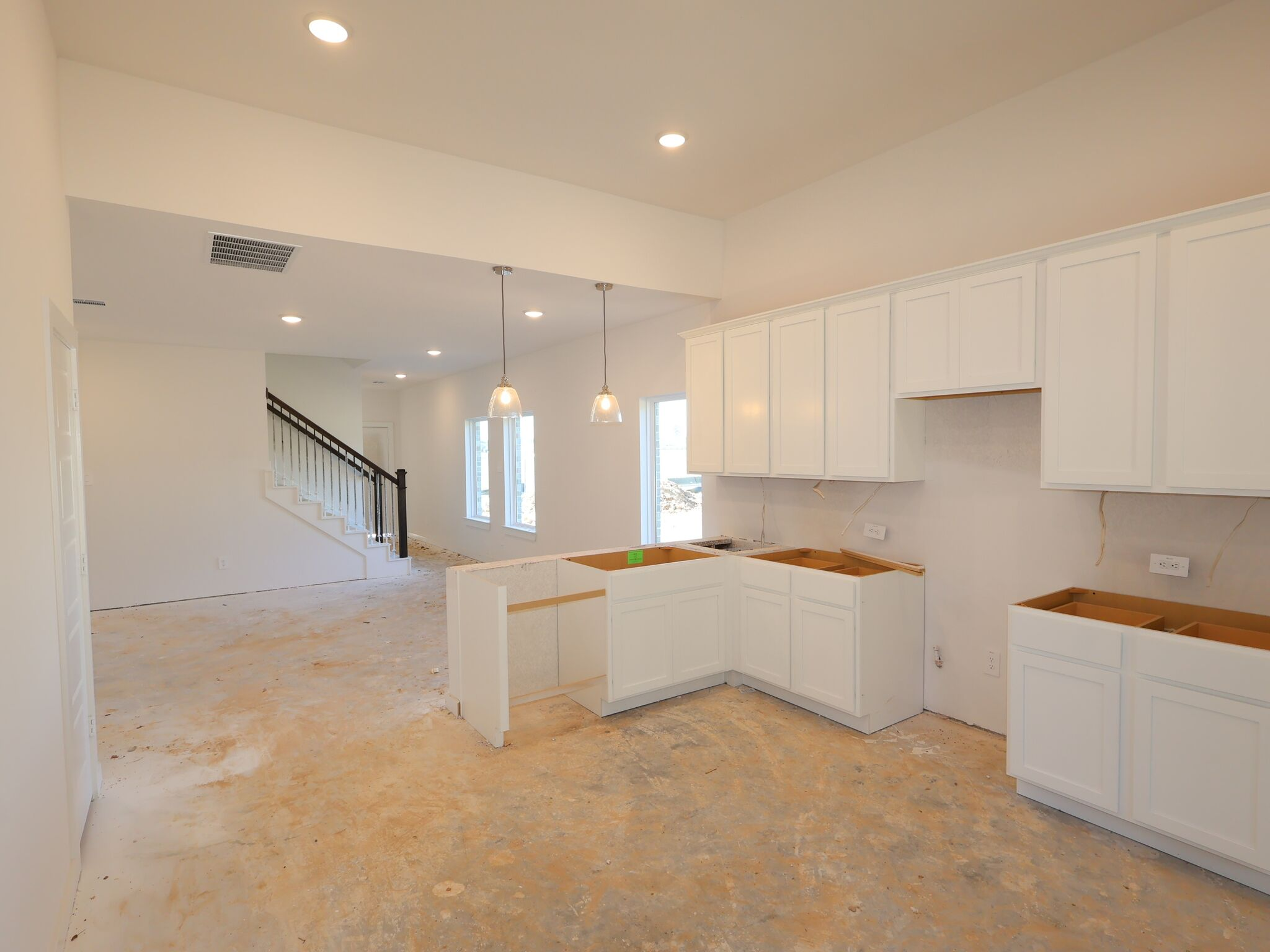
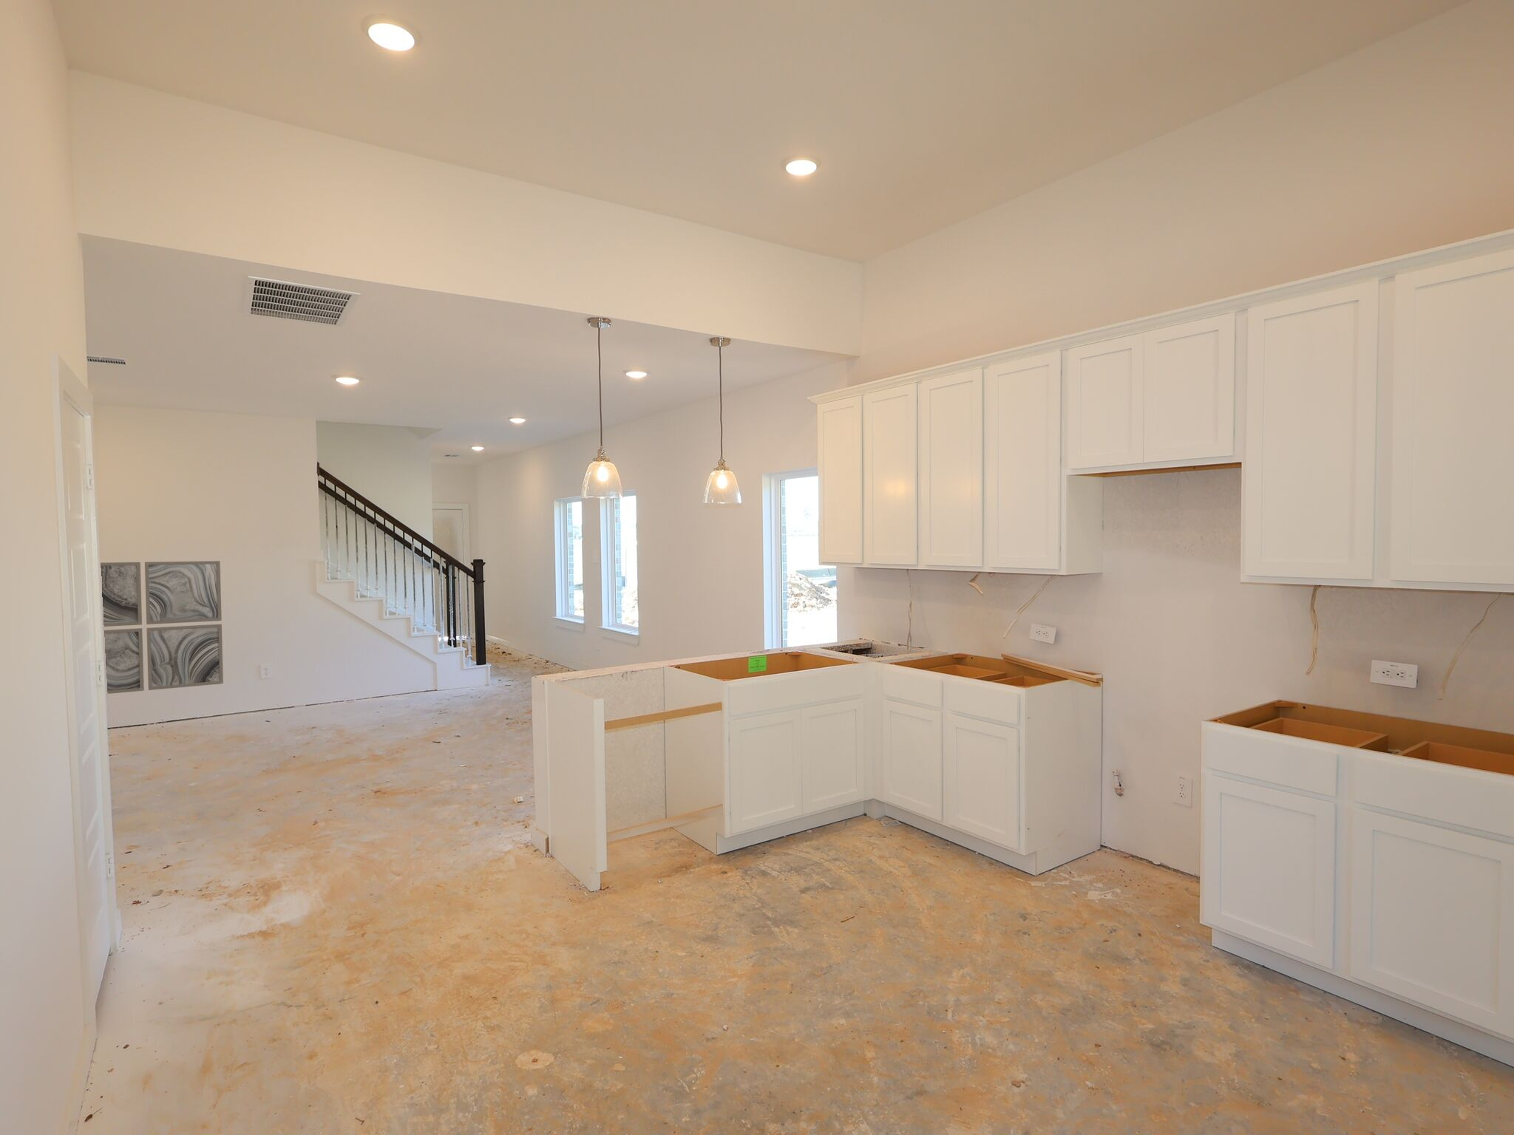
+ wall art [100,560,224,695]
